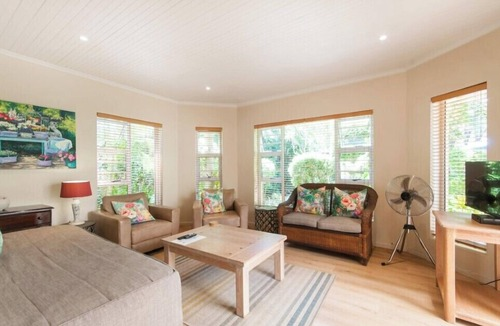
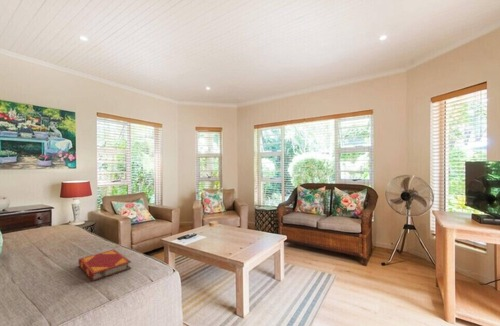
+ hardback book [78,249,132,282]
